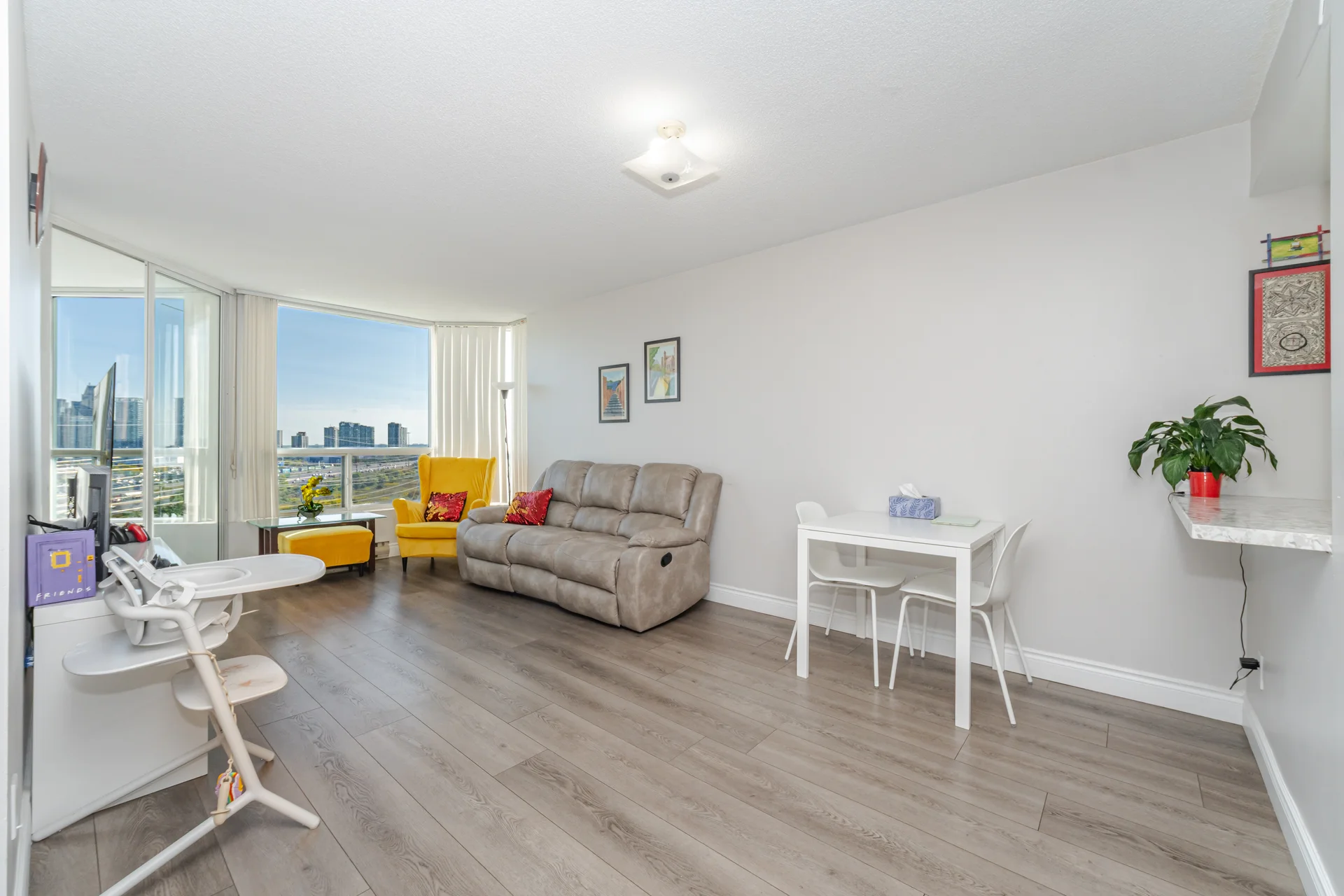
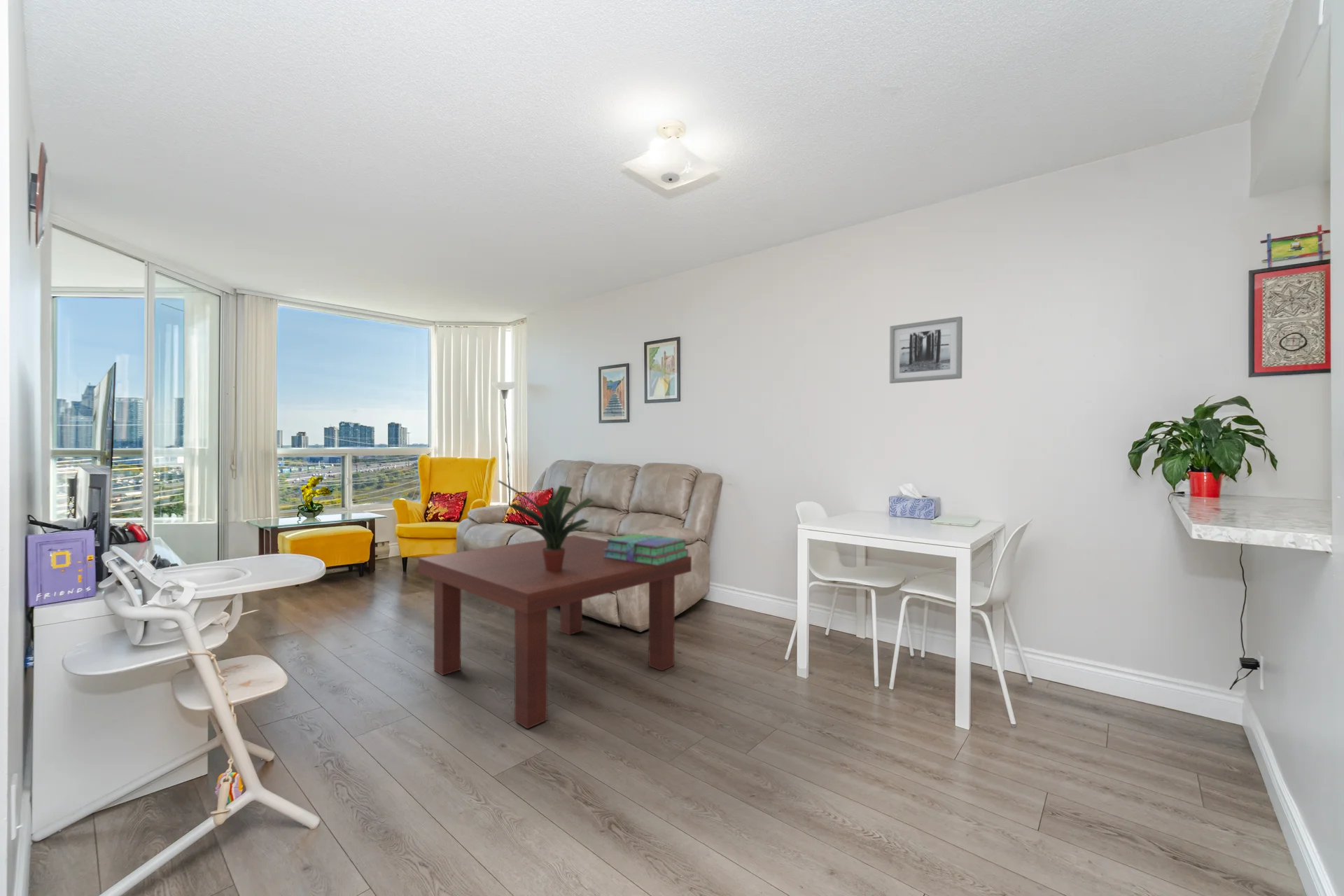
+ coffee table [418,535,692,729]
+ wall art [888,316,963,384]
+ potted plant [497,479,594,571]
+ stack of books [603,533,689,566]
